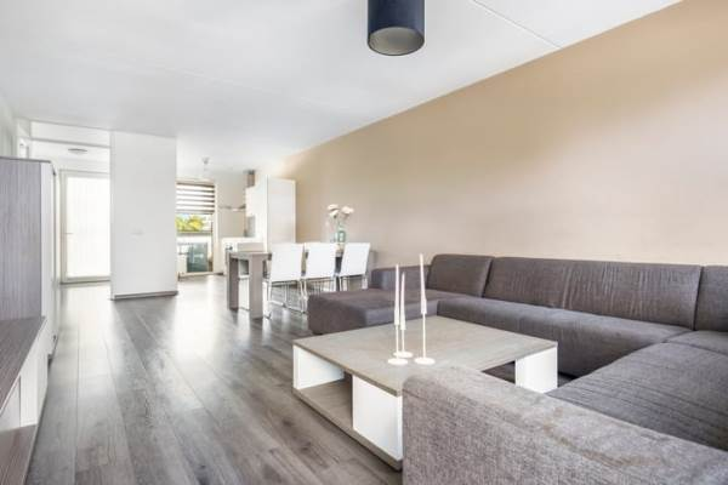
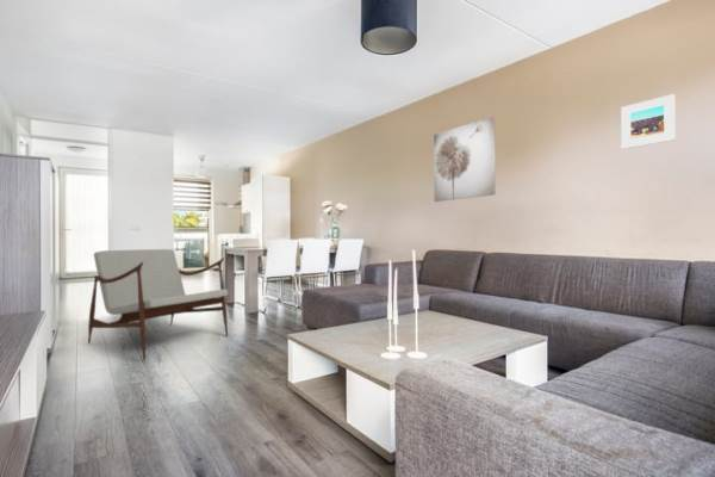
+ armchair [87,248,229,361]
+ wall art [433,116,497,203]
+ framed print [620,93,677,150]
